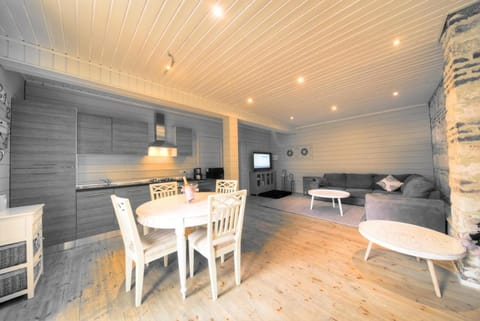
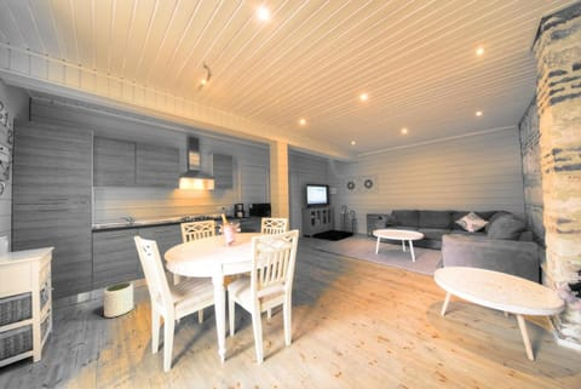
+ plant pot [103,282,134,319]
